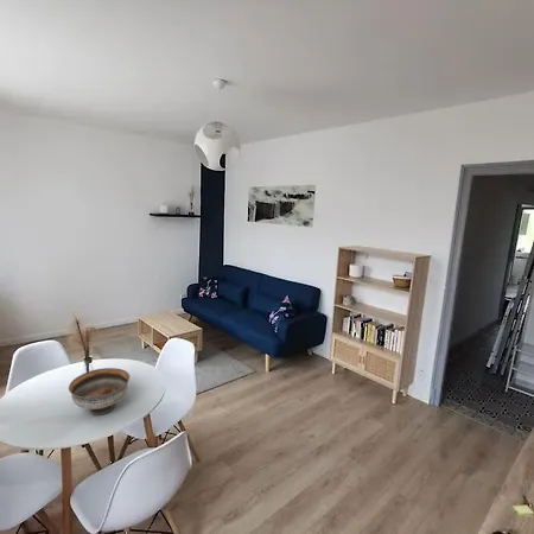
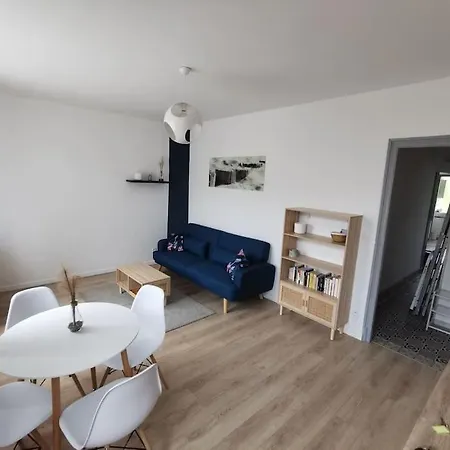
- bowl [68,367,131,417]
